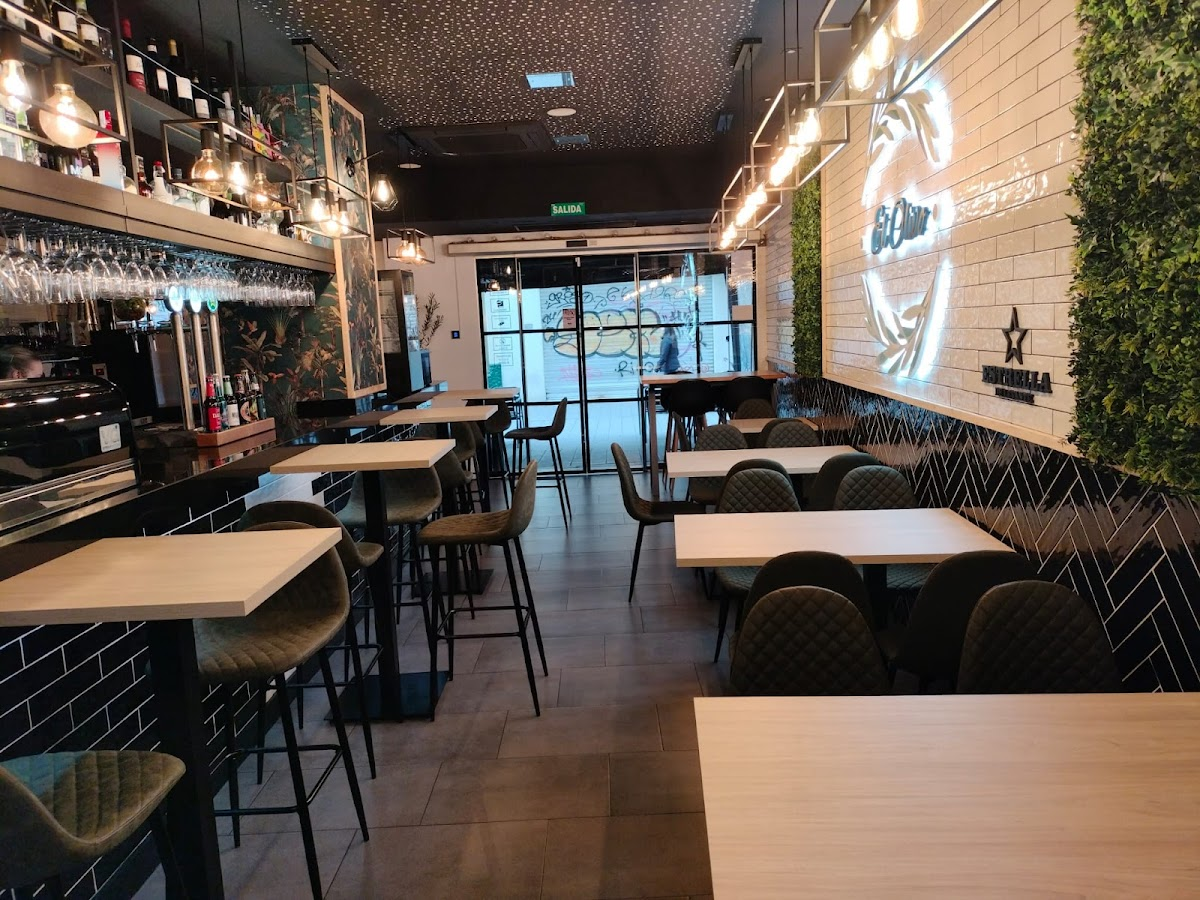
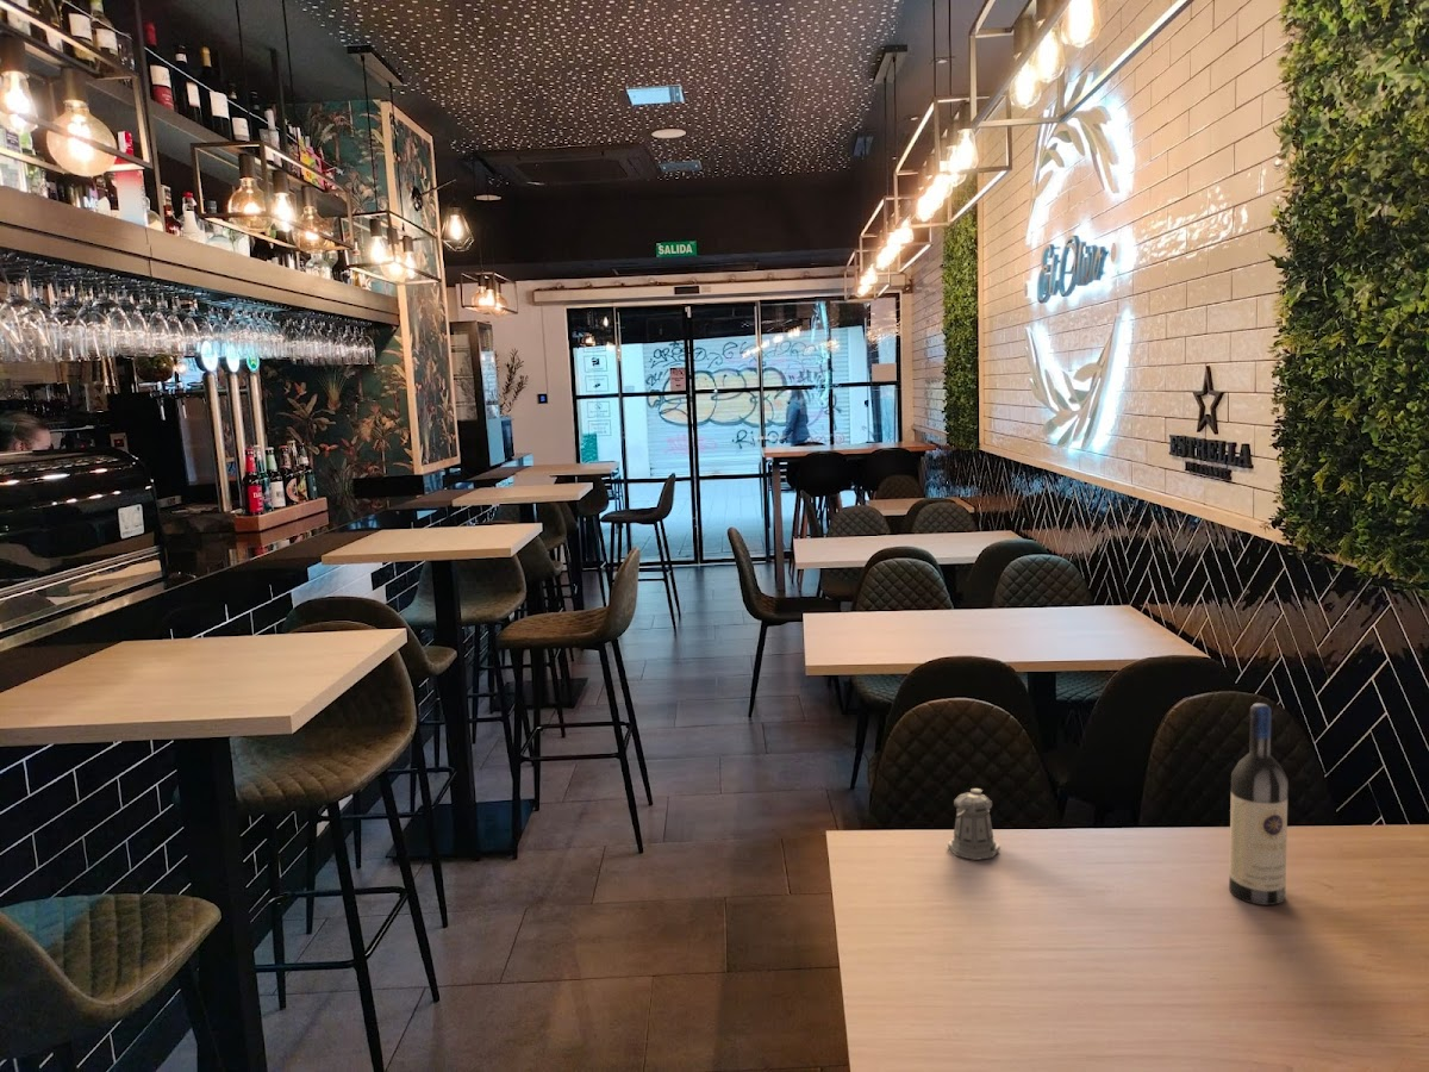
+ wine bottle [1228,702,1290,906]
+ pepper shaker [947,787,1001,861]
